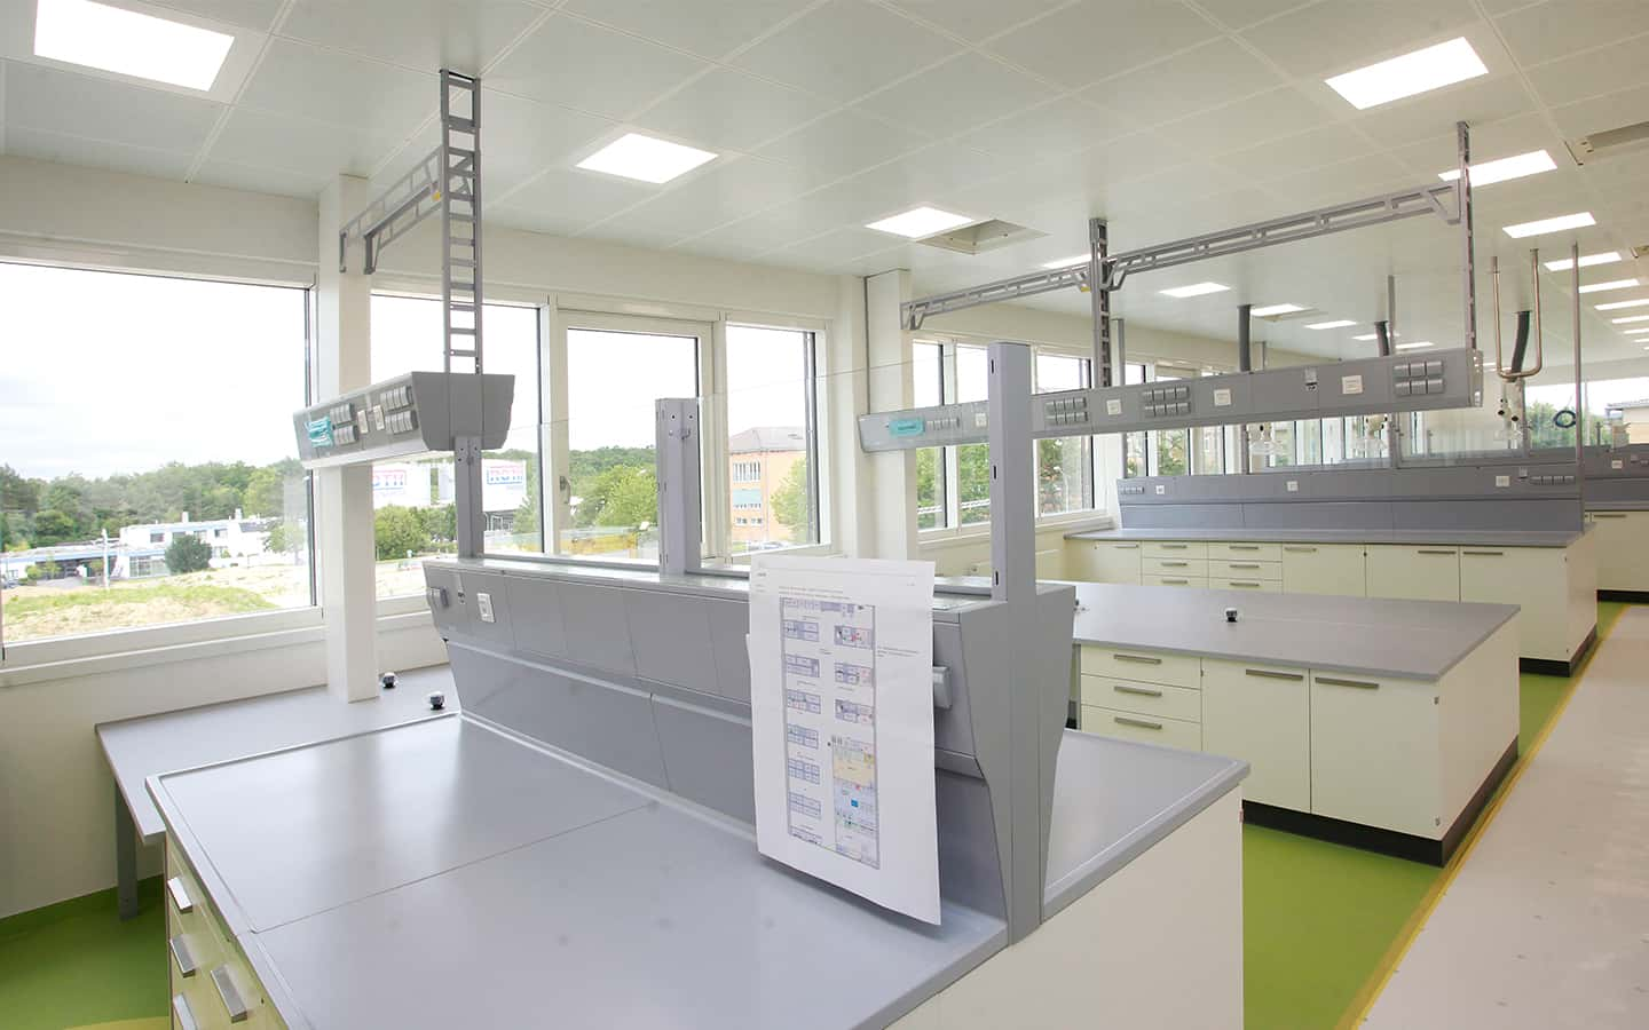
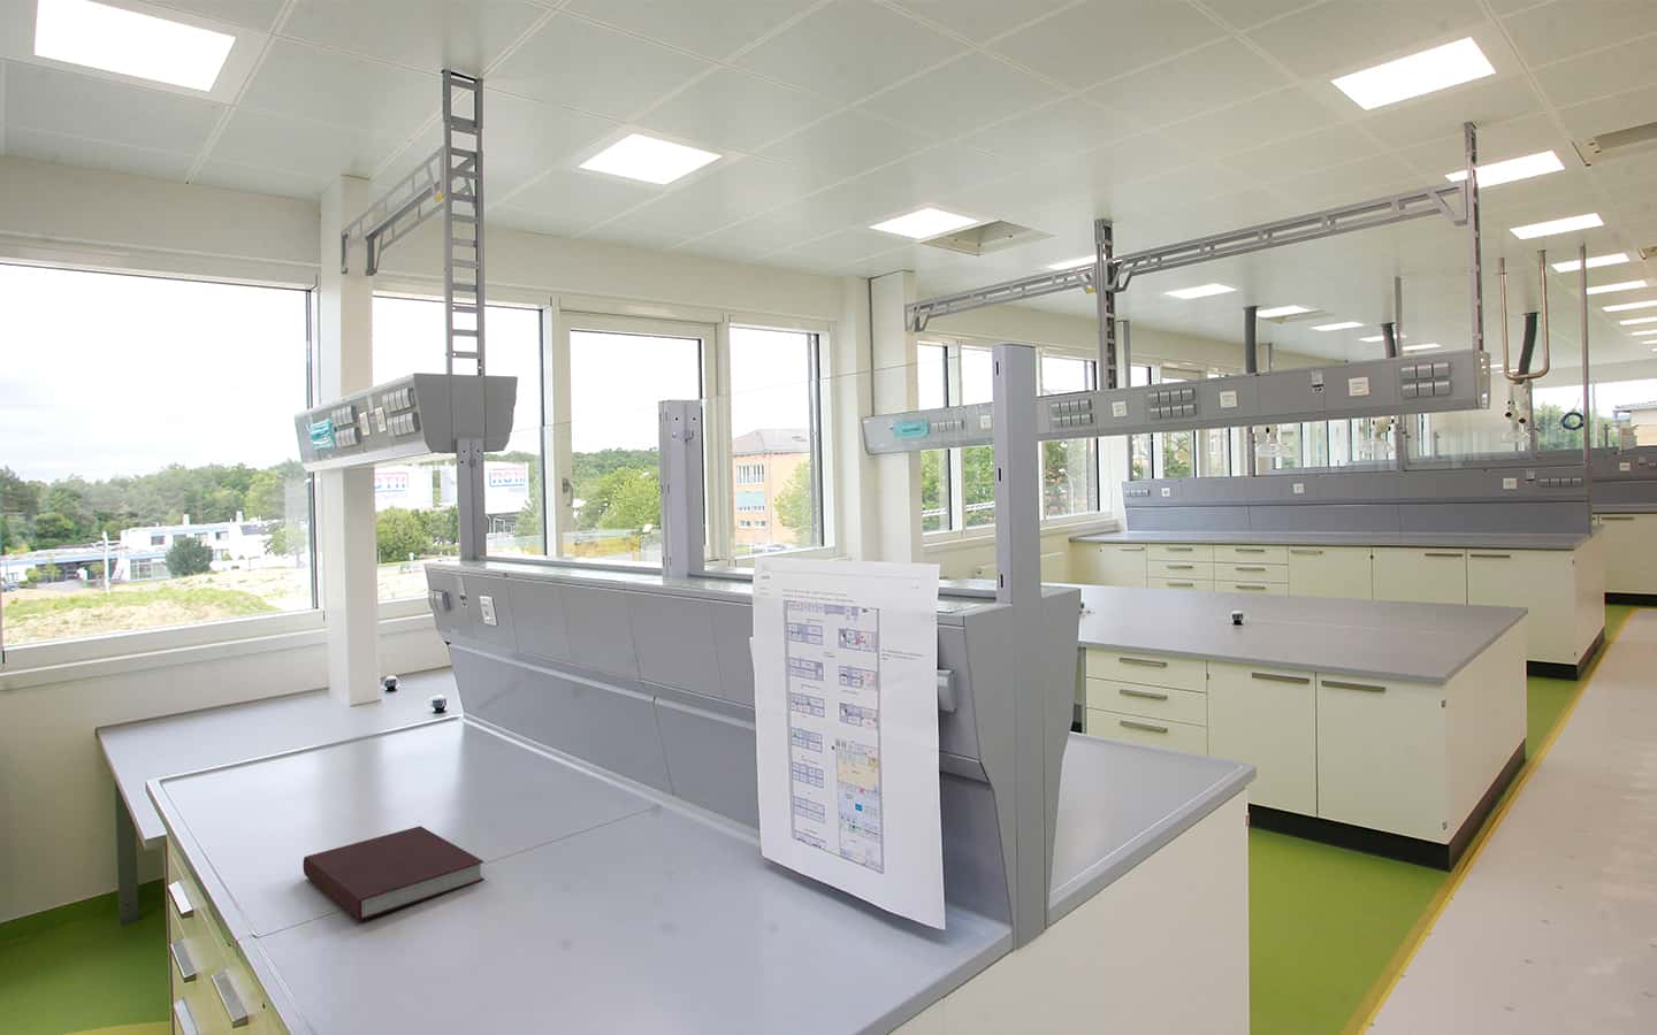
+ notebook [303,825,486,922]
